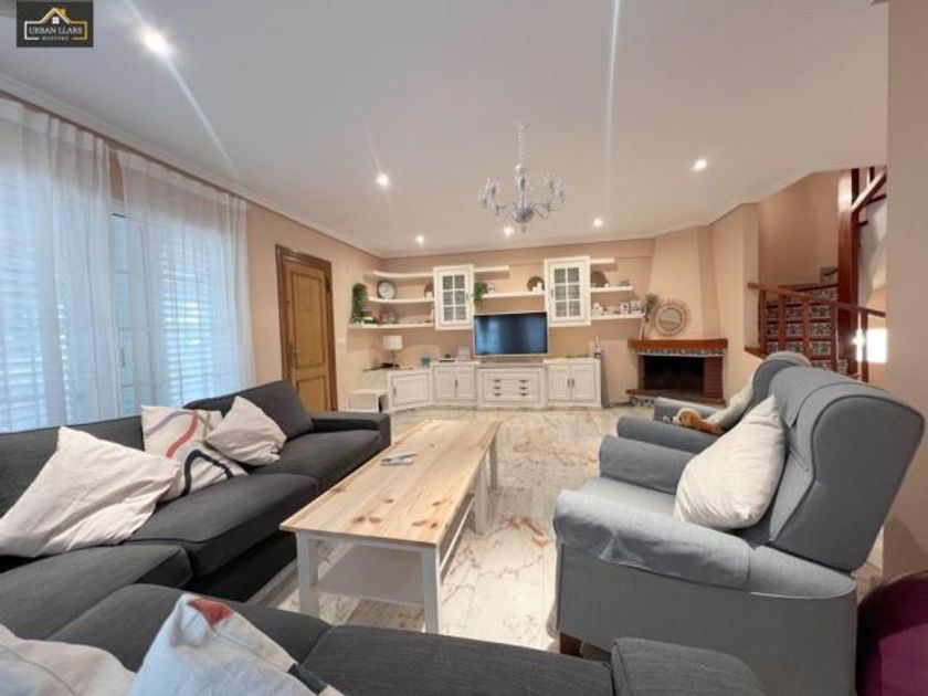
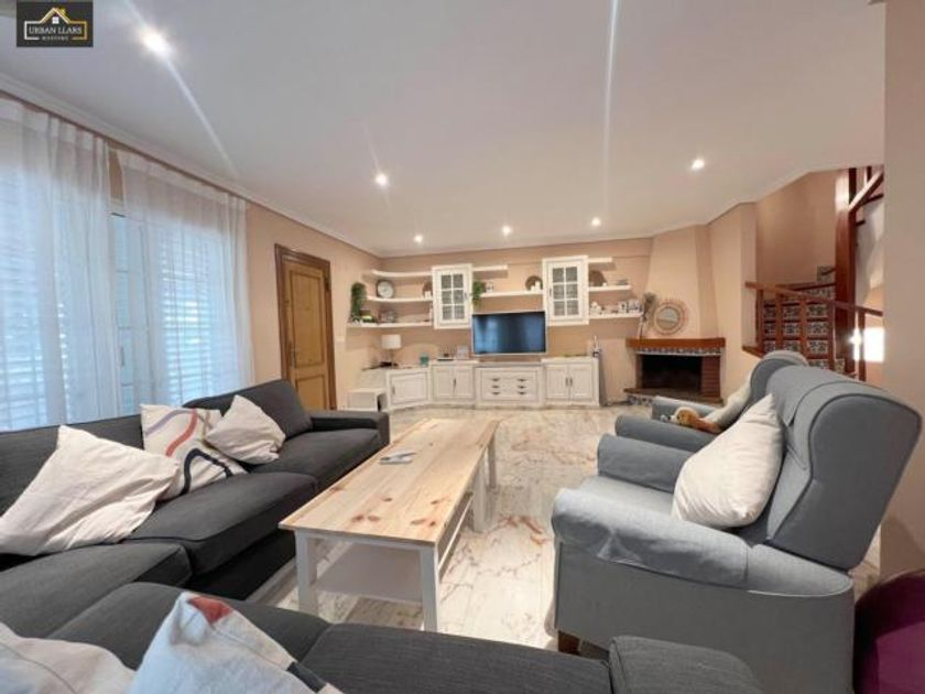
- chandelier [476,117,571,234]
